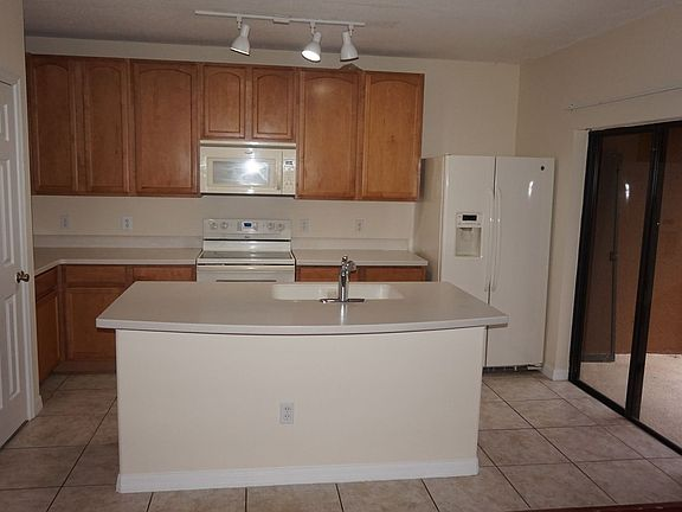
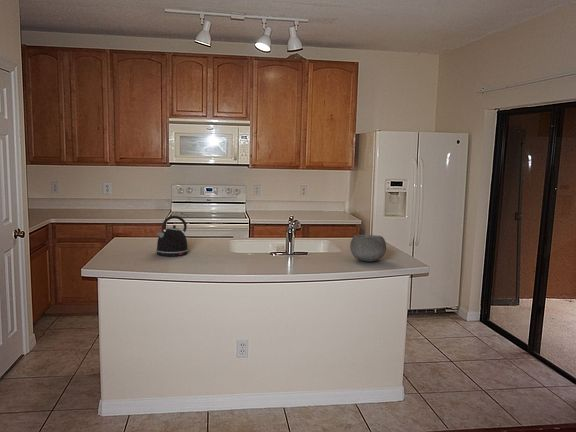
+ kettle [155,215,189,257]
+ bowl [349,234,387,263]
